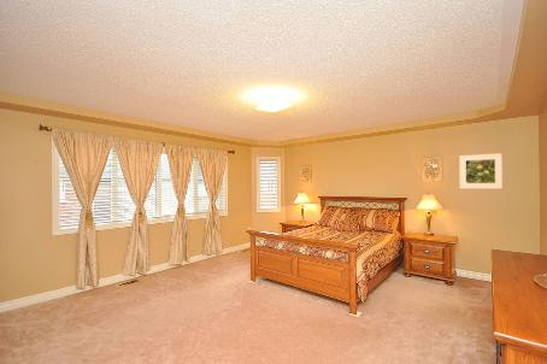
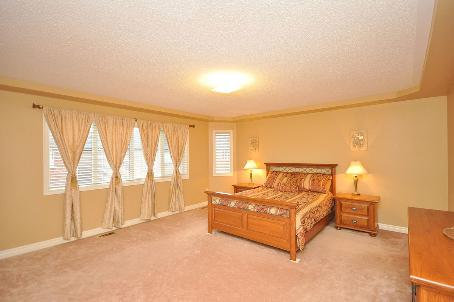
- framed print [458,152,504,190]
